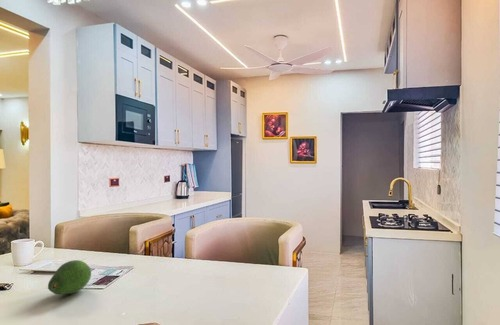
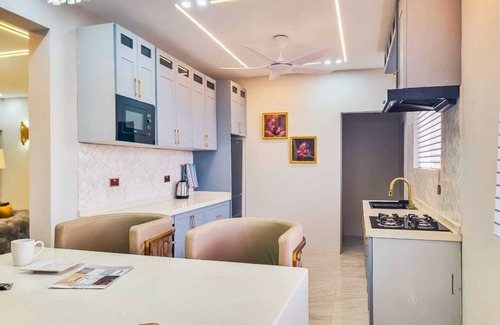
- fruit [47,259,92,295]
